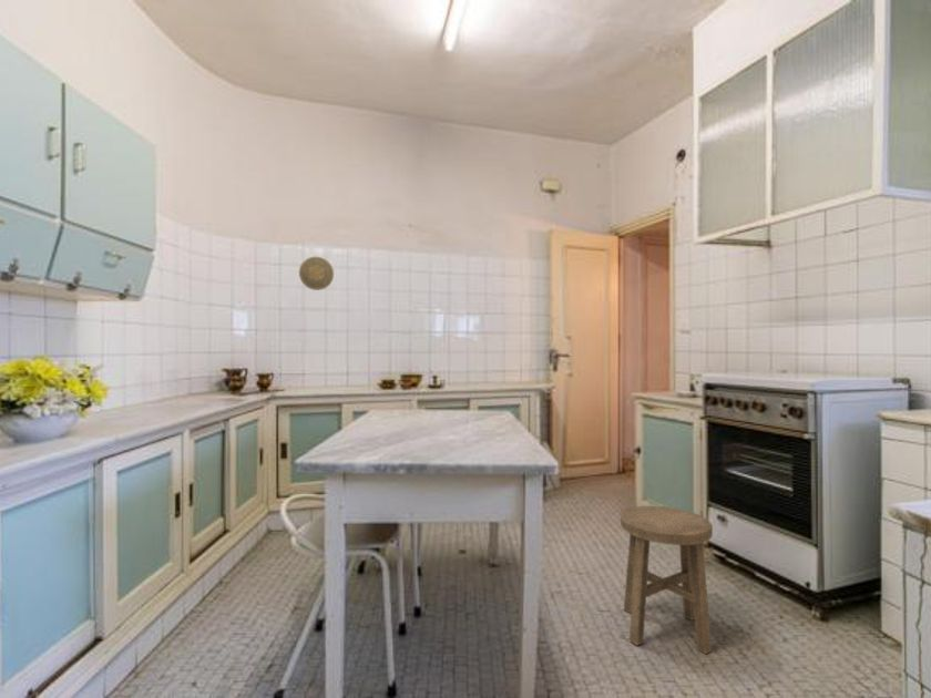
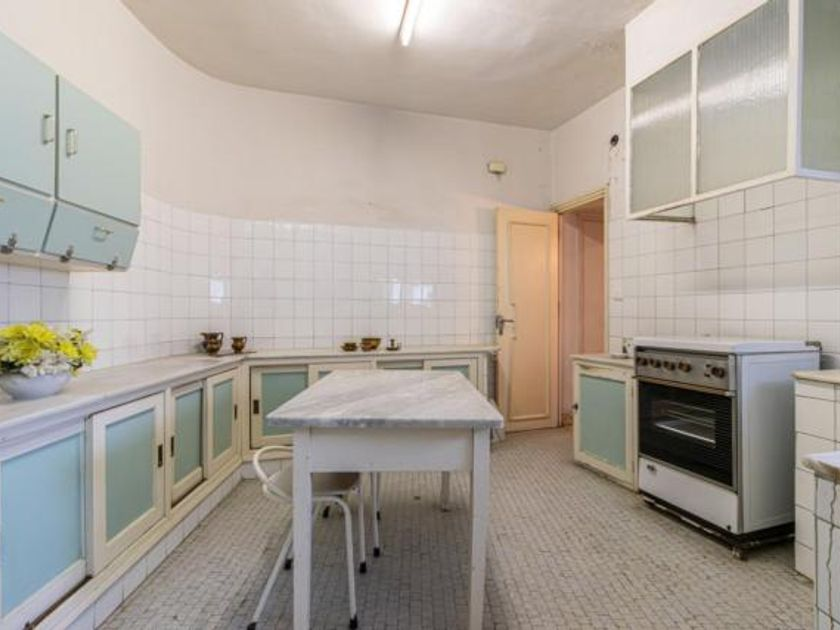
- decorative plate [298,256,335,291]
- stool [620,505,714,655]
